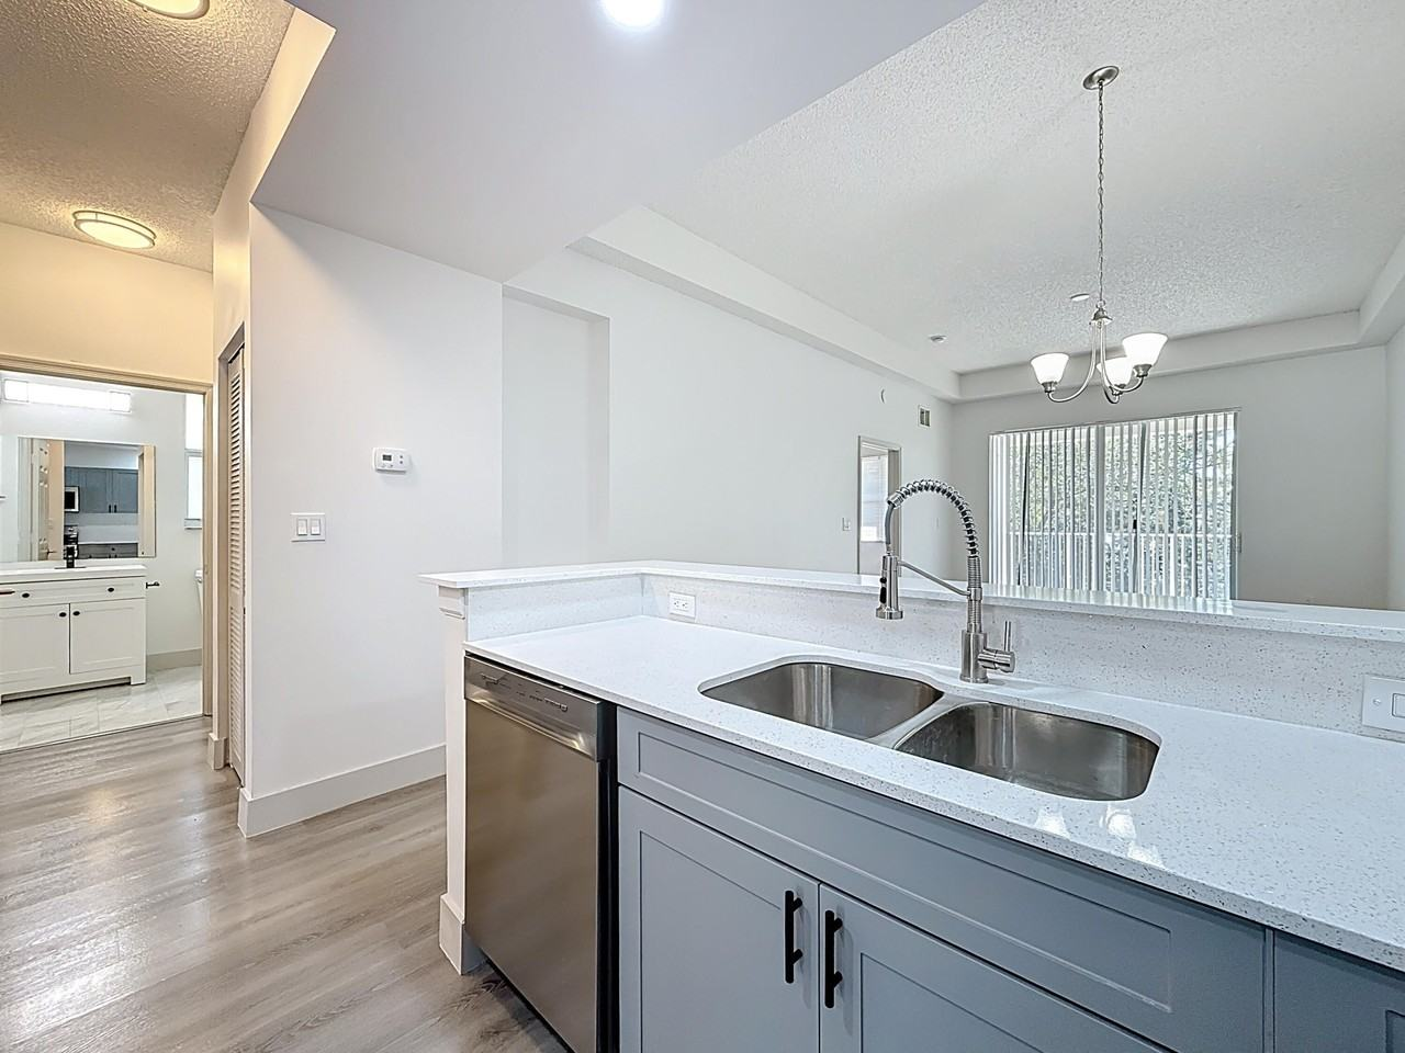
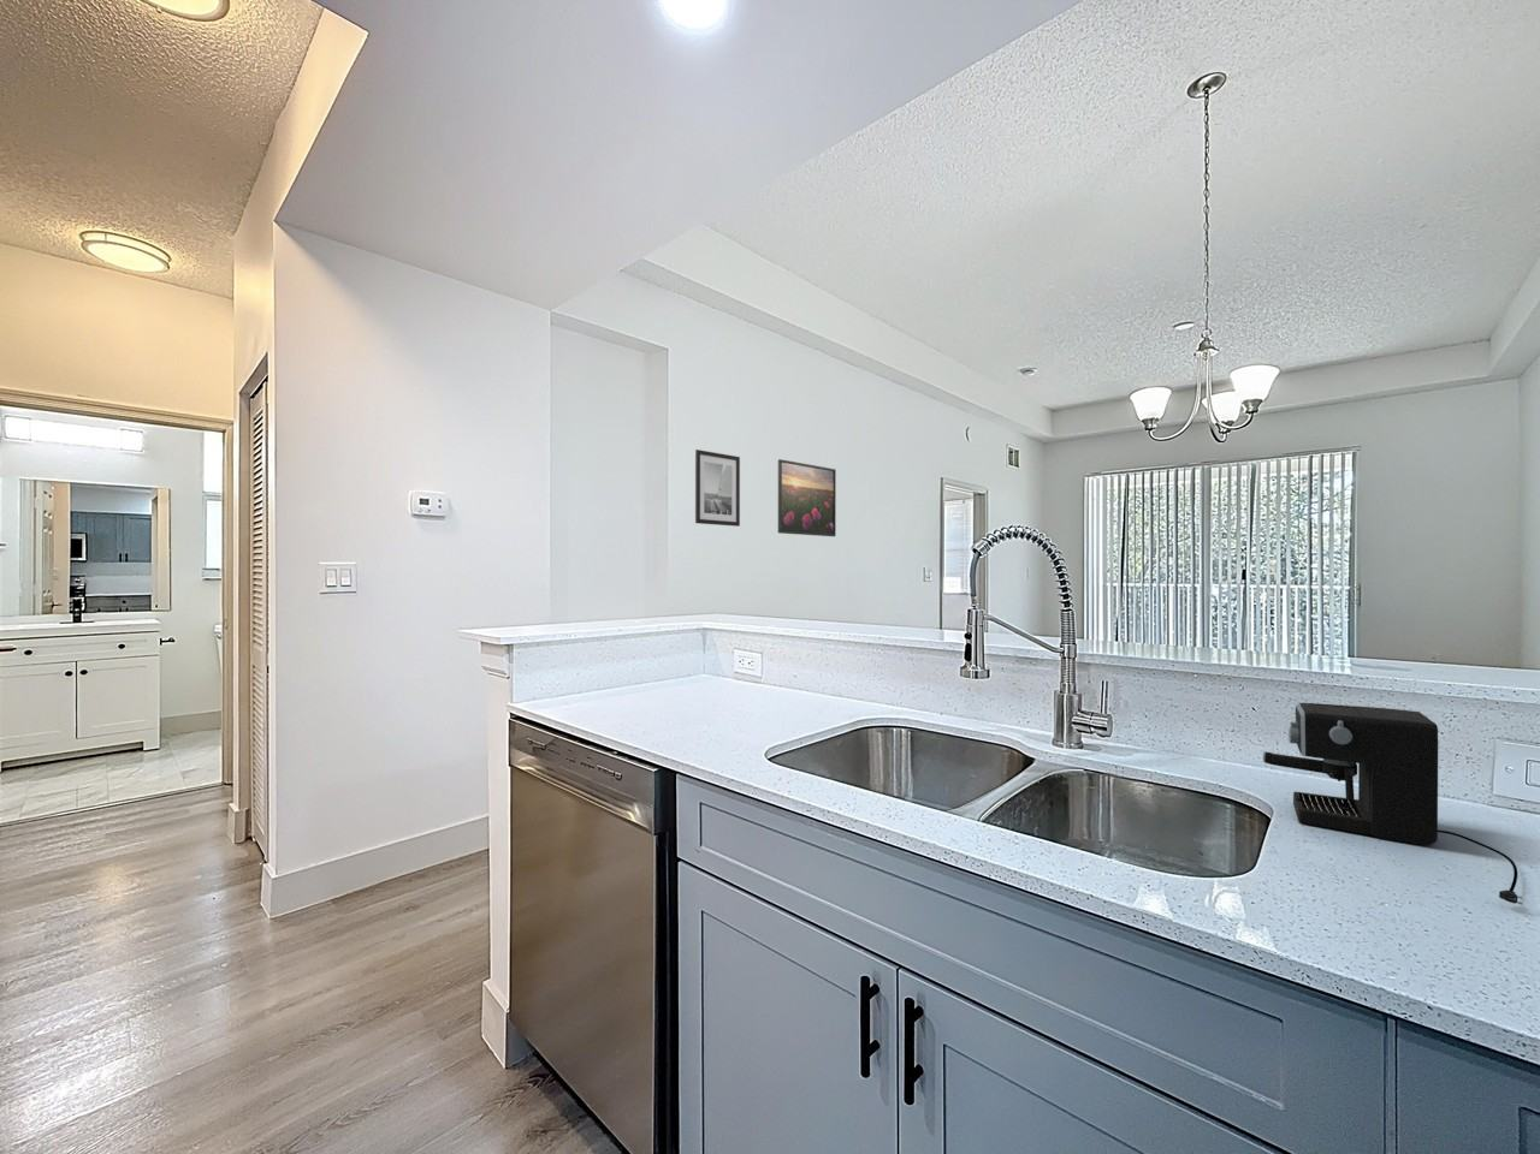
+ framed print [777,458,838,537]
+ coffee maker [1262,702,1523,906]
+ wall art [694,449,741,527]
